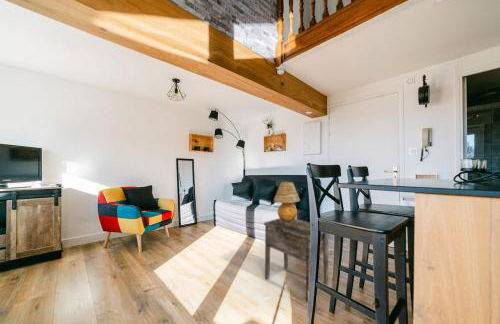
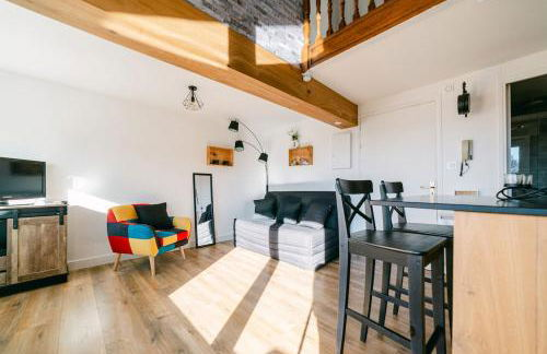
- side table [263,217,329,303]
- table lamp [273,181,301,222]
